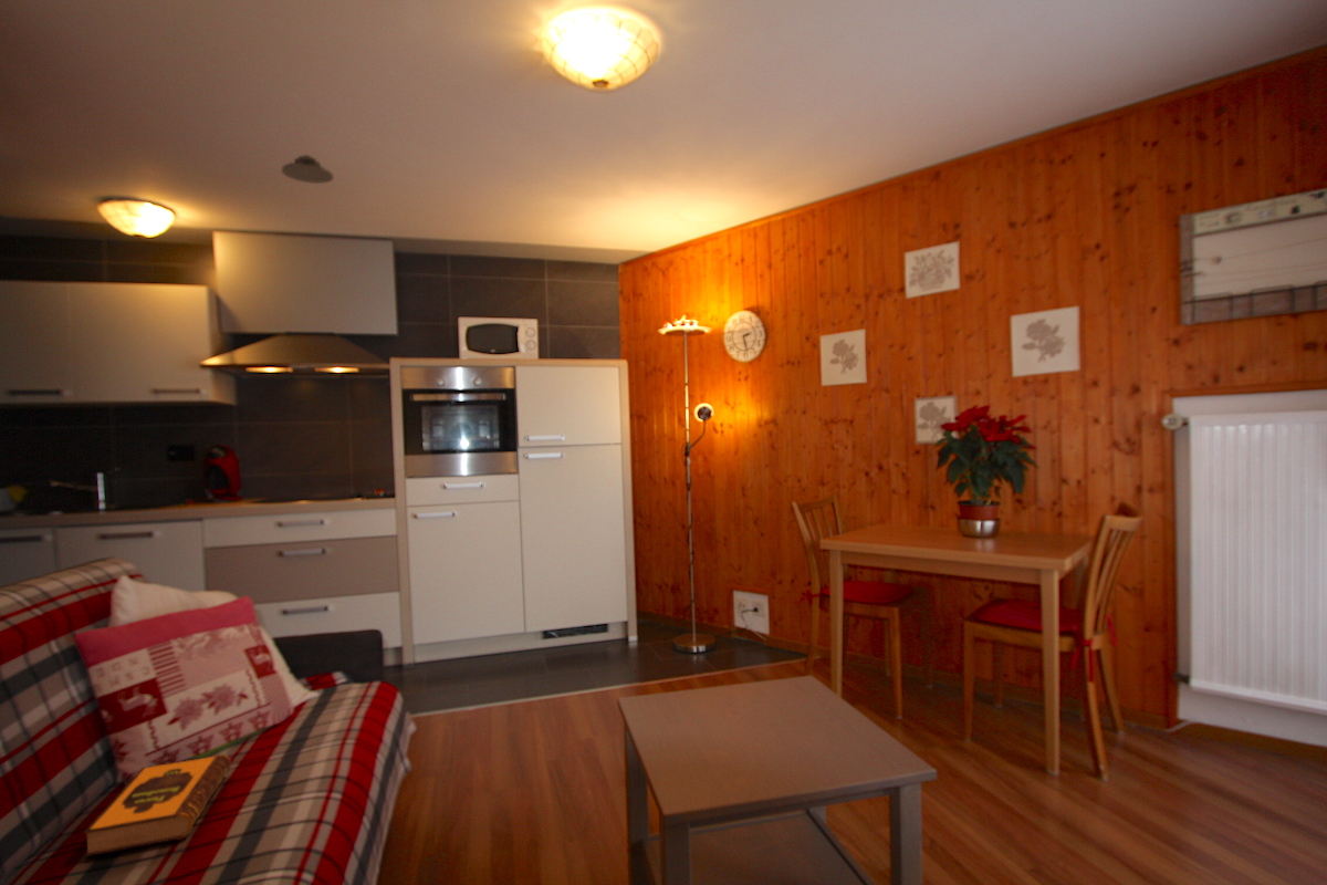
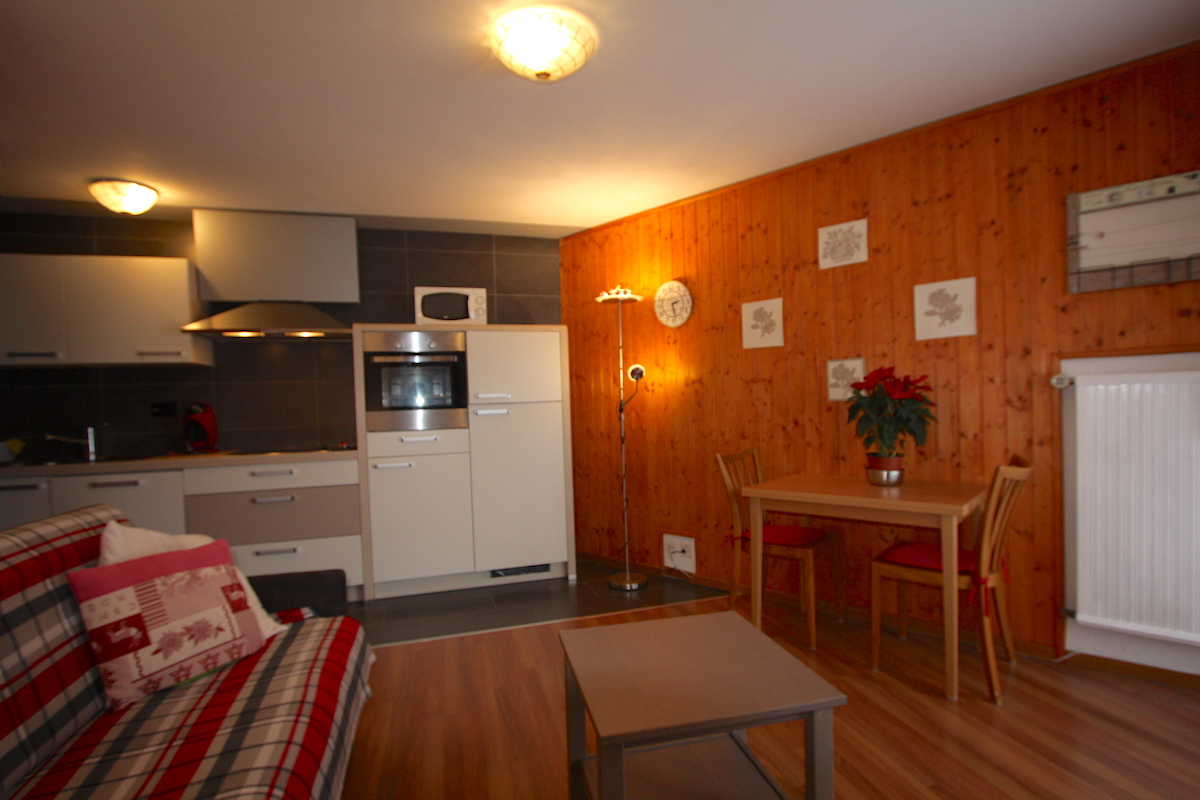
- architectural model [280,154,335,185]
- hardback book [83,753,232,857]
